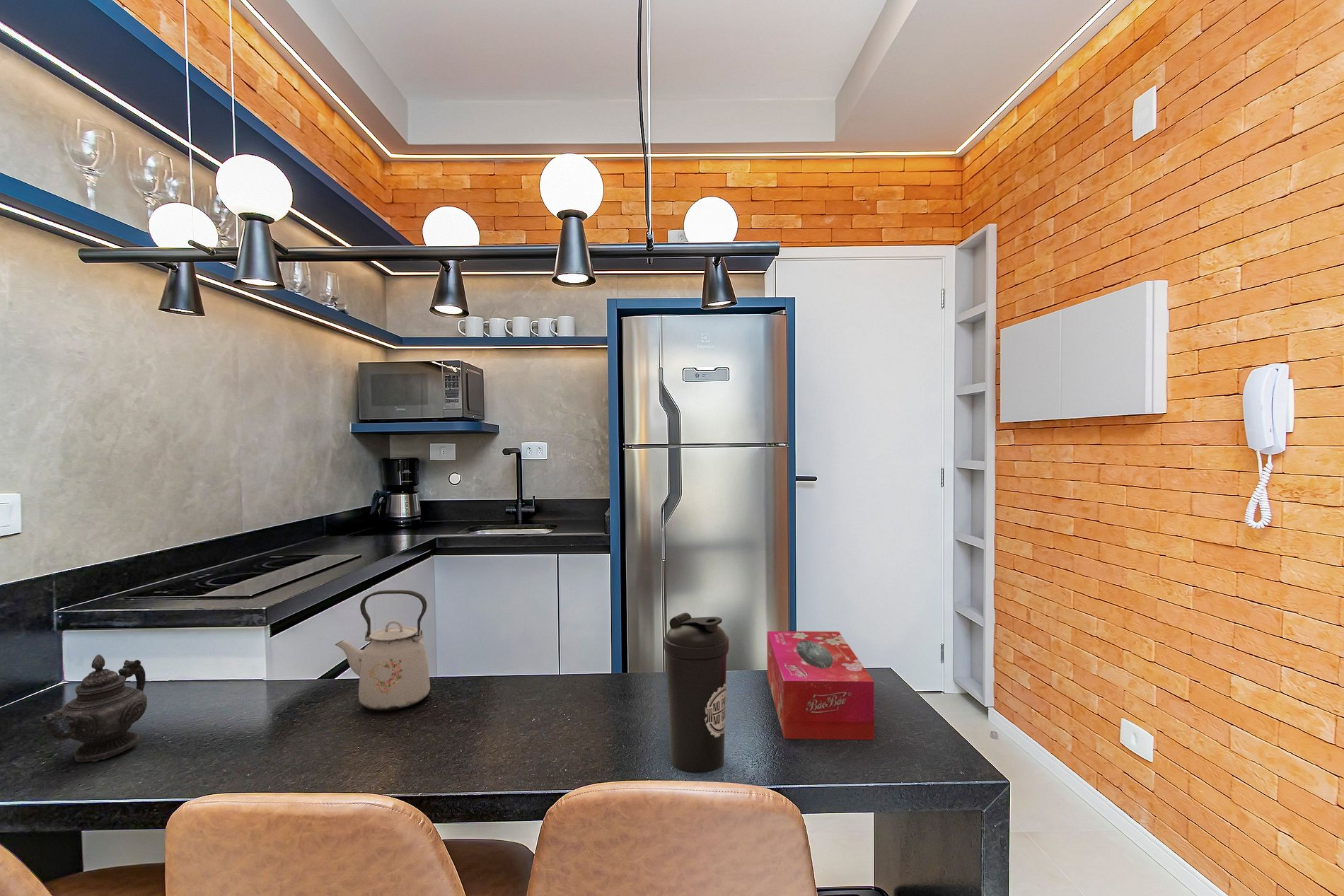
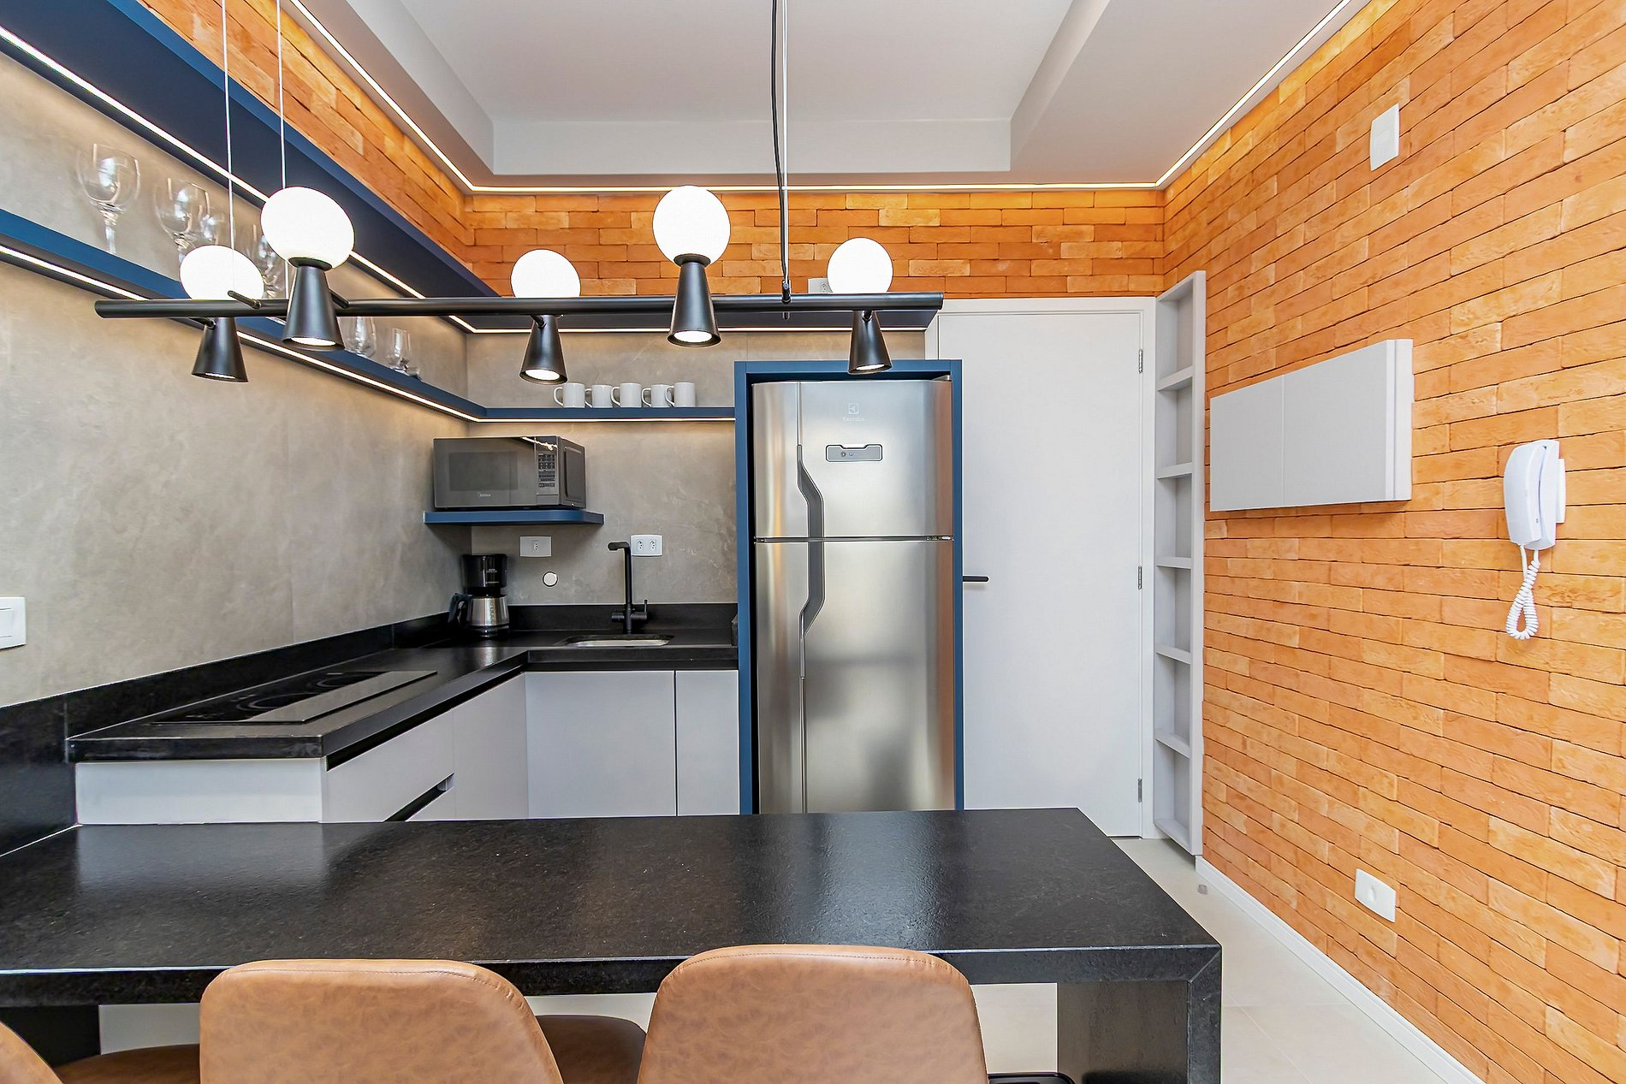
- kettle [335,589,431,711]
- water bottle [664,612,729,774]
- teapot [40,653,148,762]
- tissue box [767,631,875,740]
